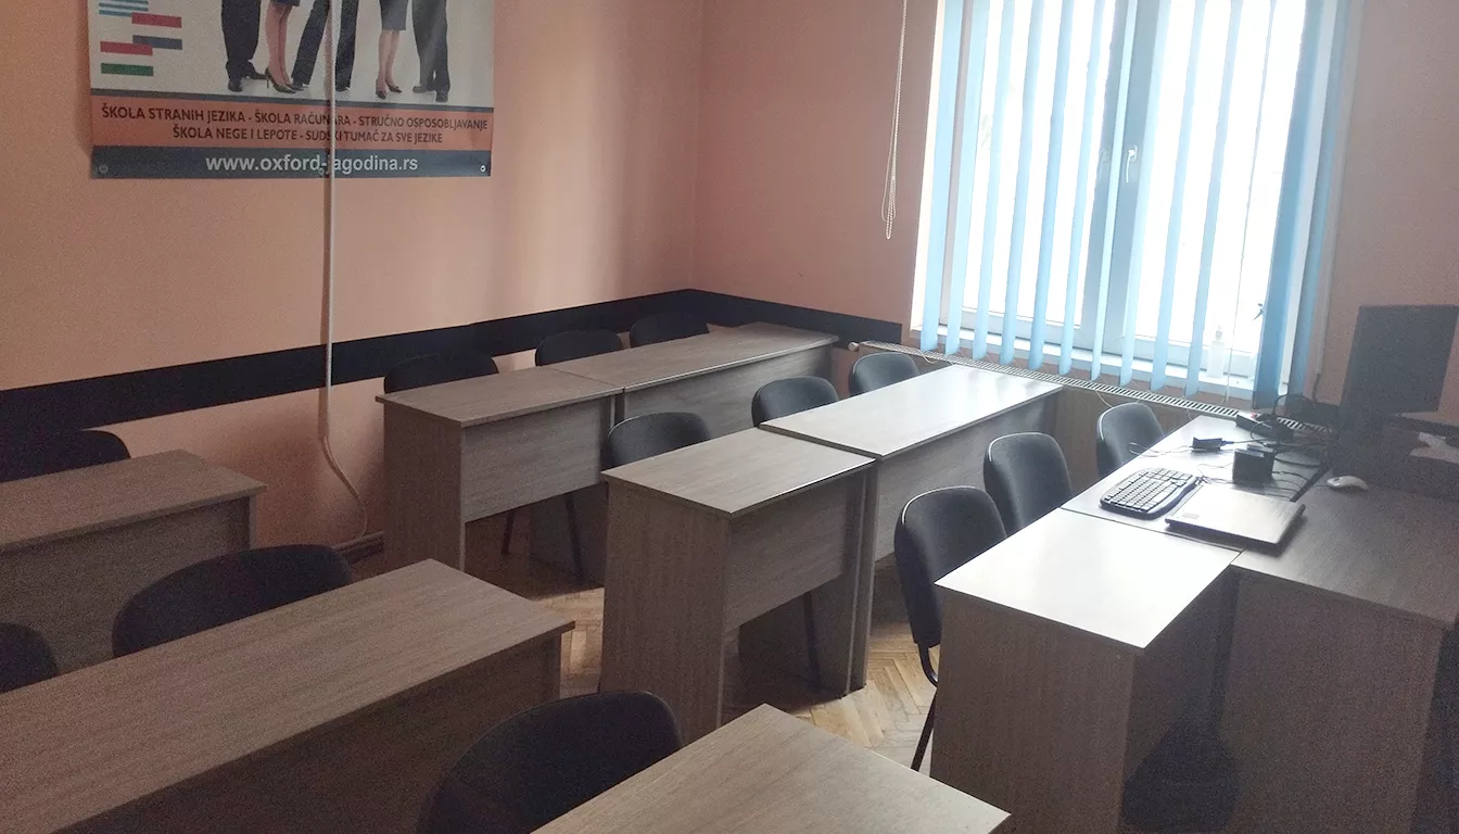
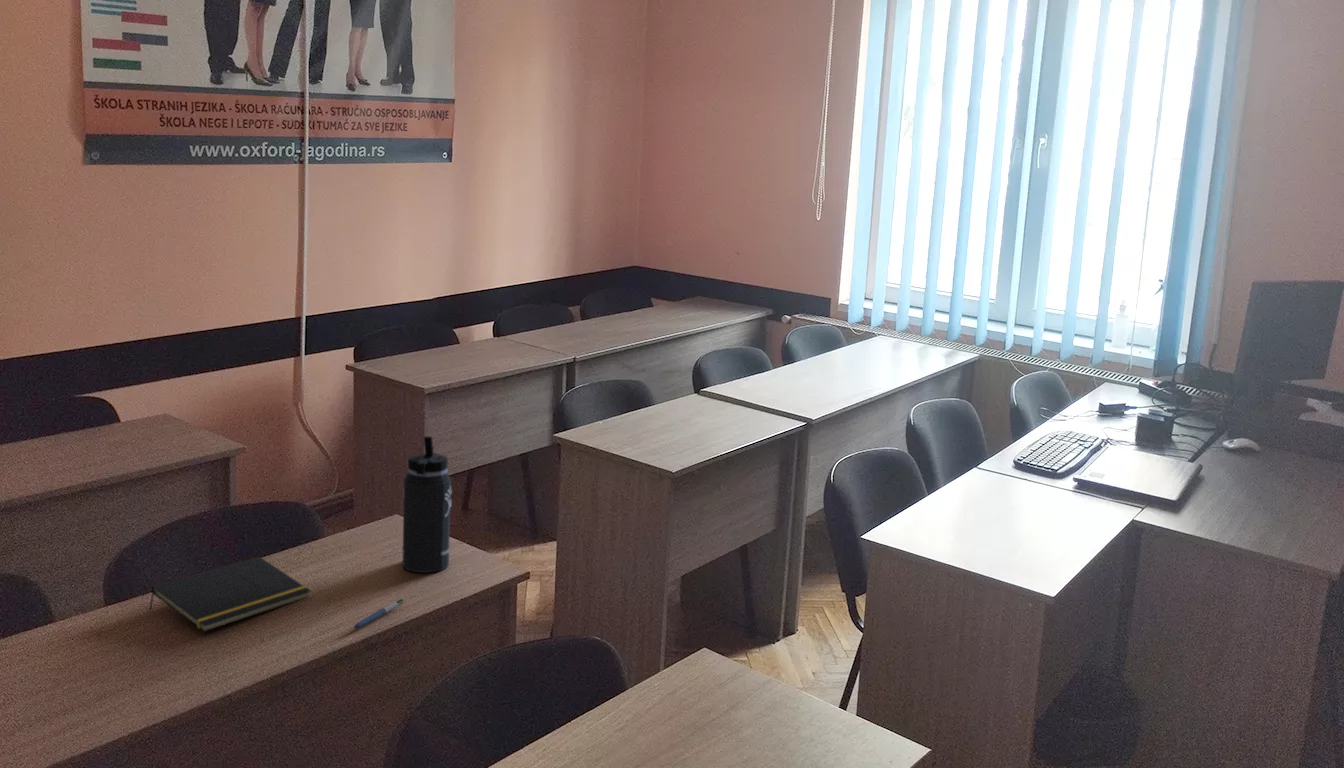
+ thermos bottle [401,435,453,574]
+ pen [353,598,405,629]
+ notepad [148,556,312,633]
